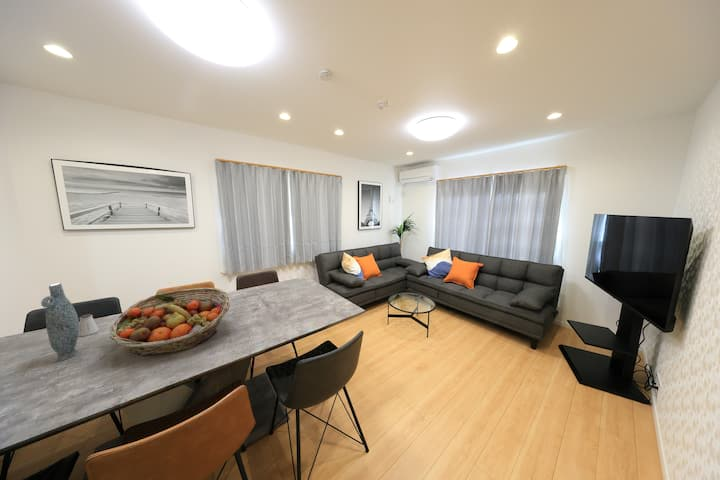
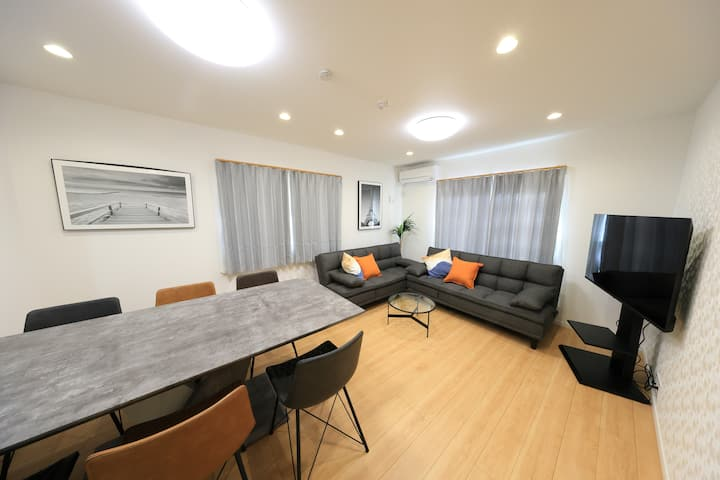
- vase [40,282,80,362]
- saltshaker [78,313,100,337]
- fruit basket [109,287,231,357]
